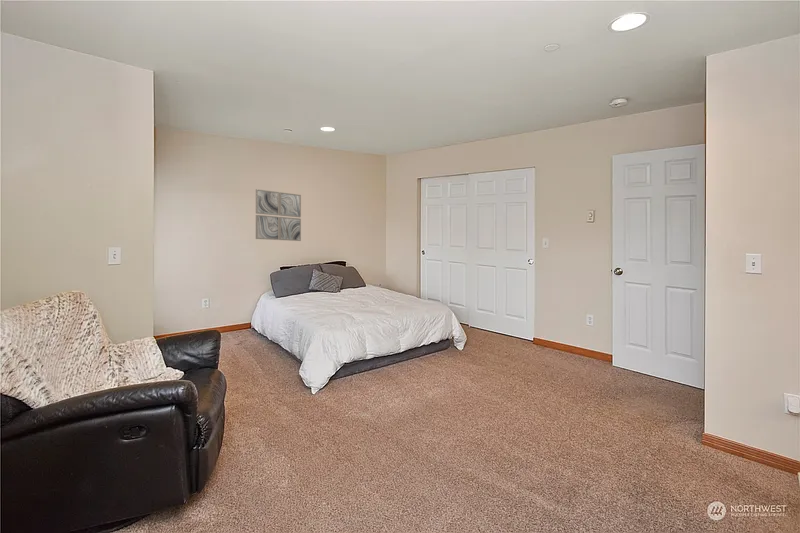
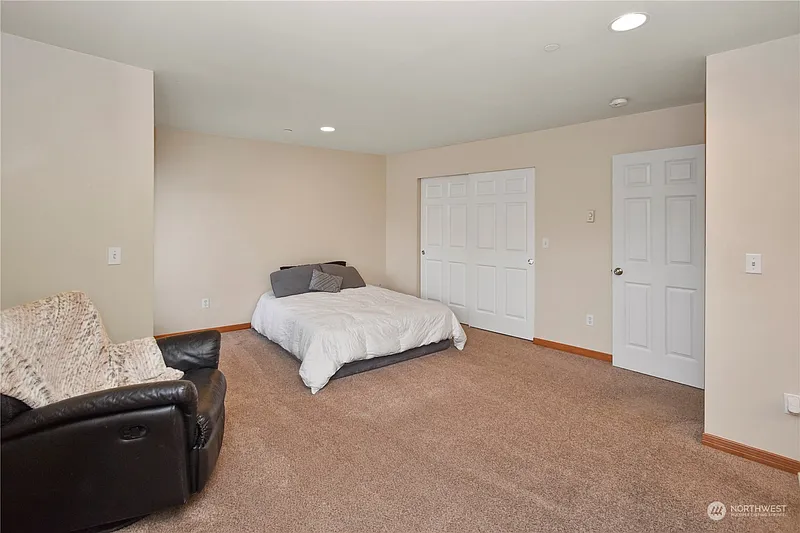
- wall art [255,188,302,242]
